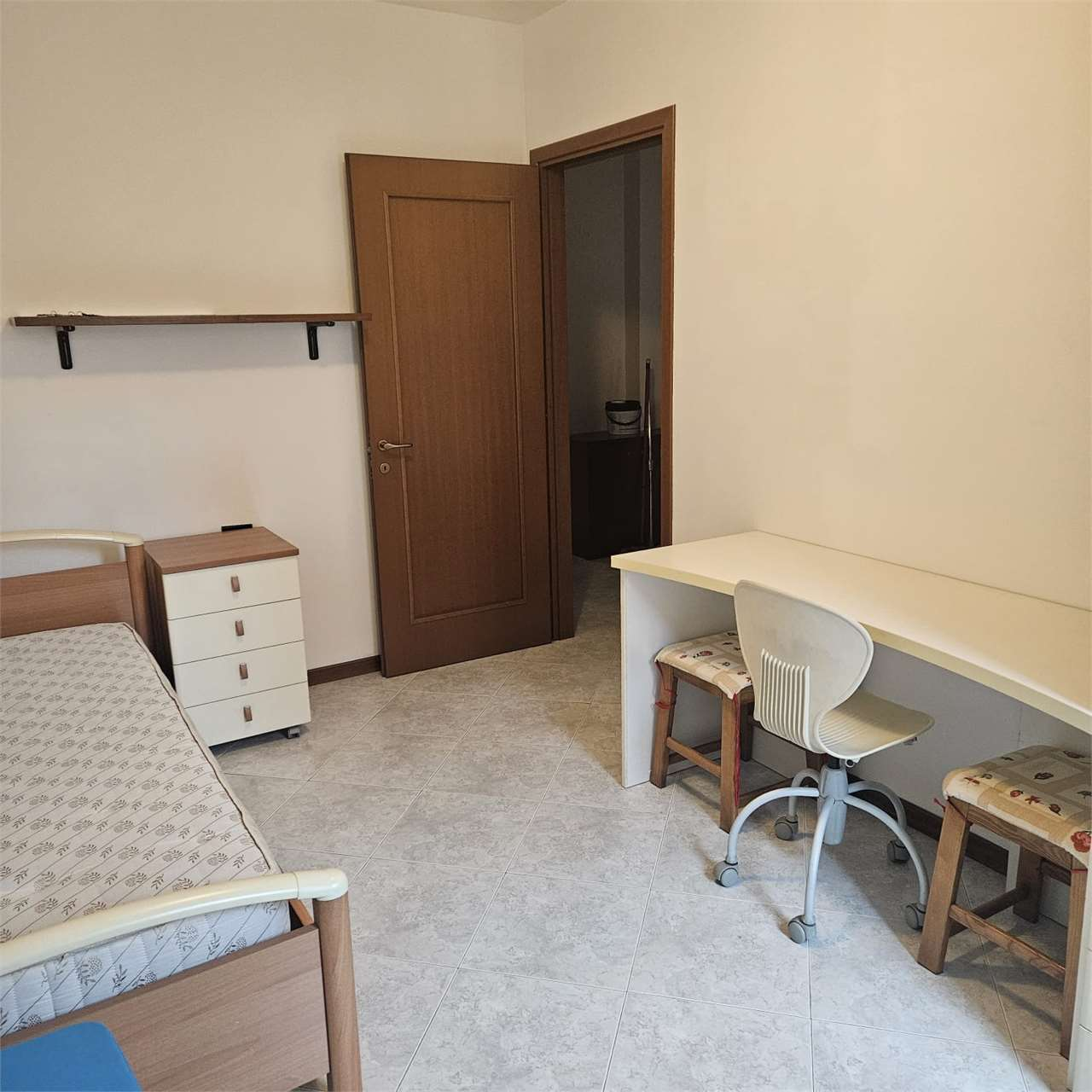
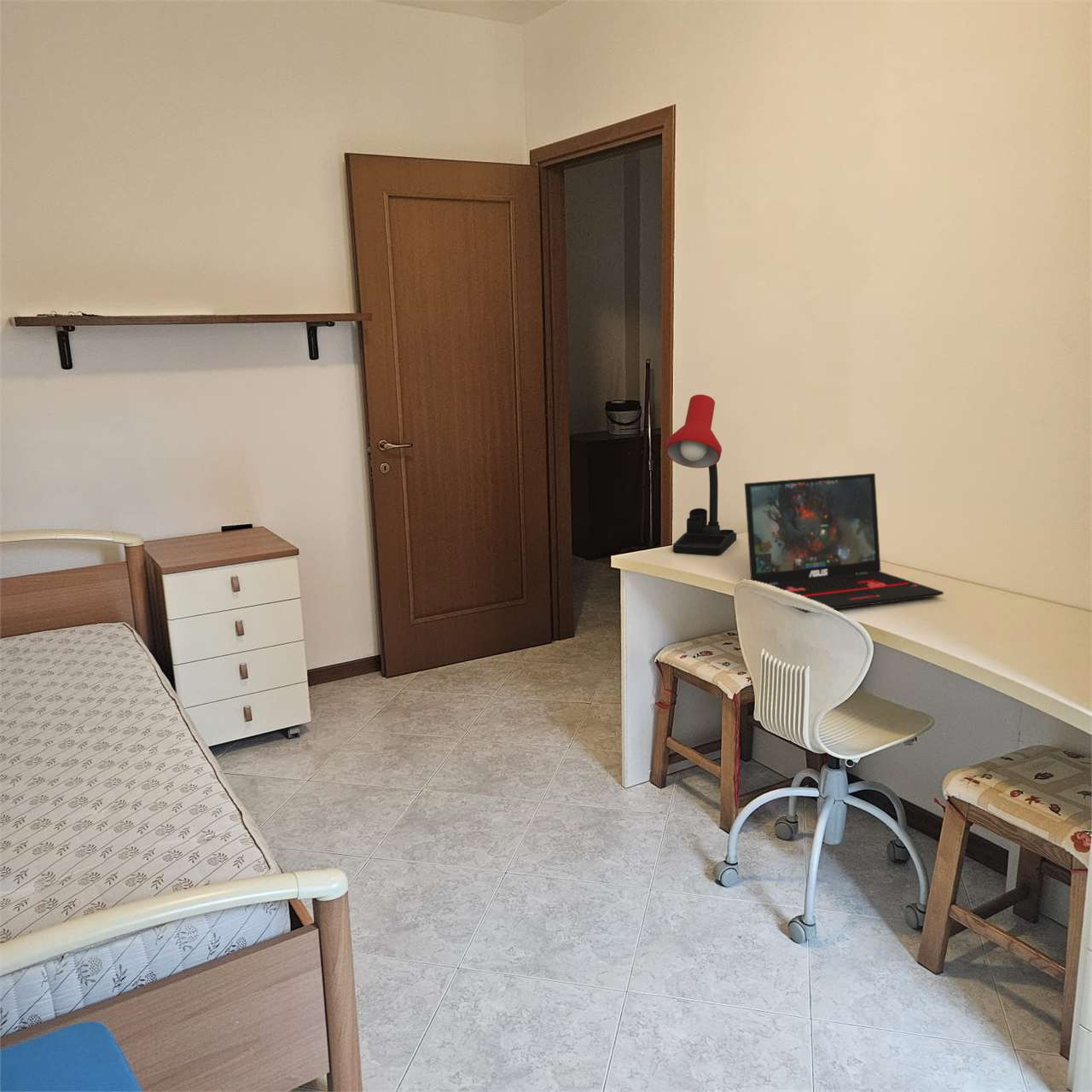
+ desk lamp [665,393,737,555]
+ laptop [744,473,944,614]
